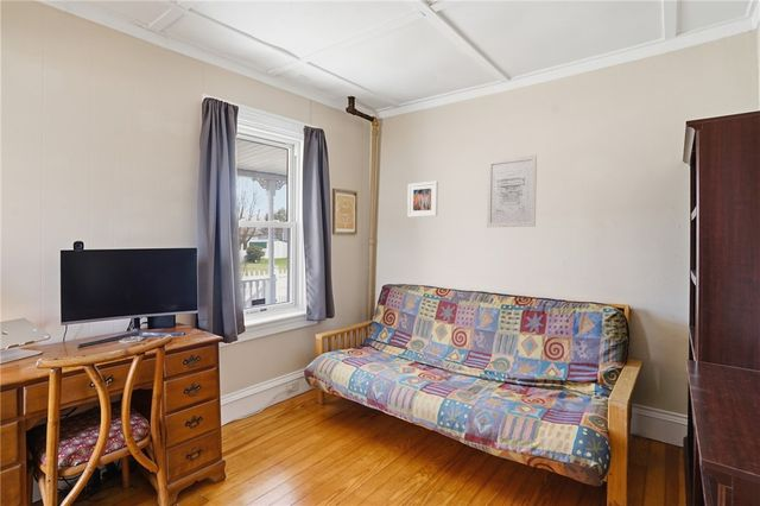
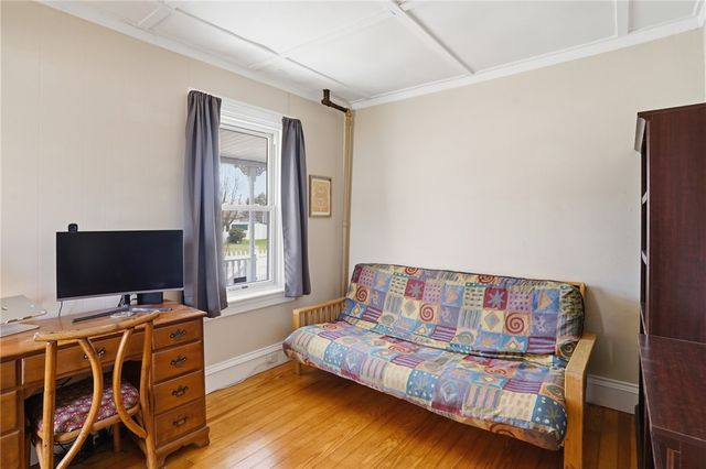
- wall art [486,154,538,228]
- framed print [406,181,439,219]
